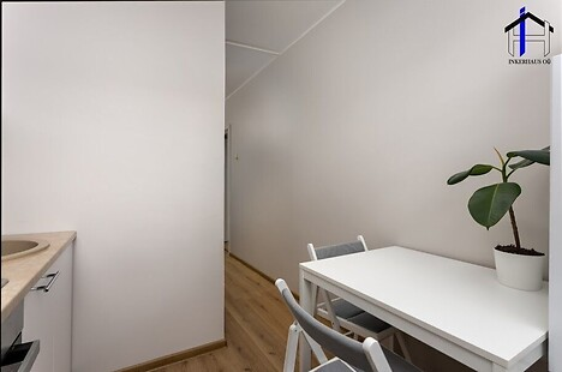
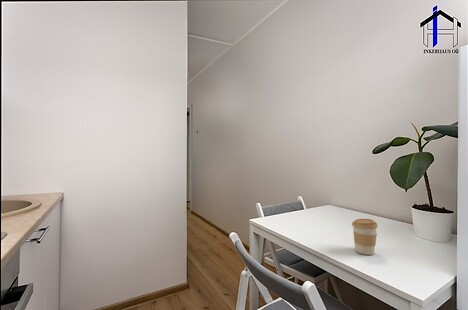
+ coffee cup [351,218,379,256]
